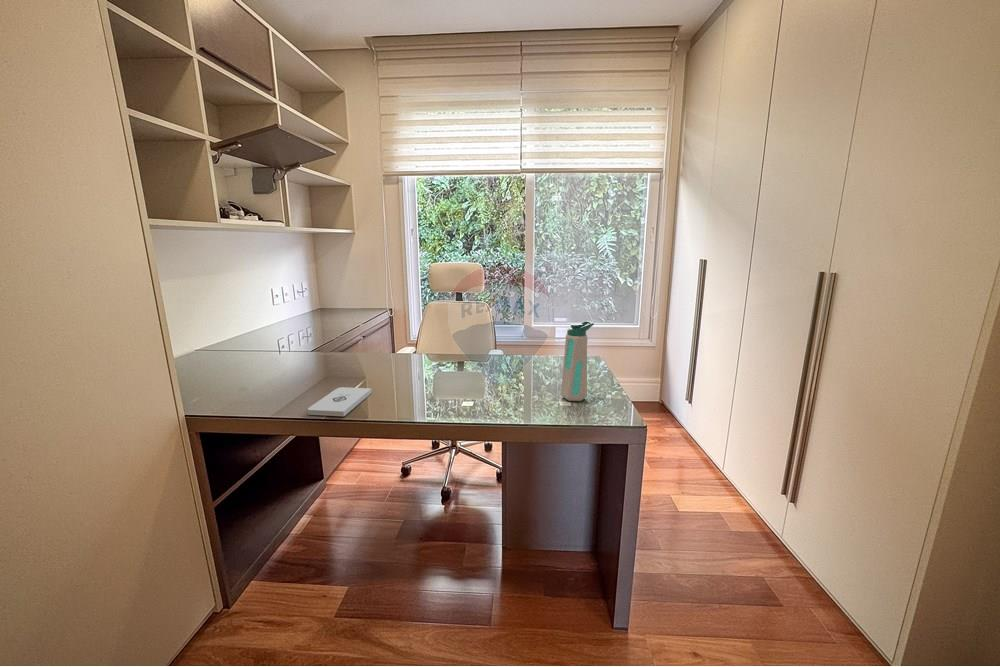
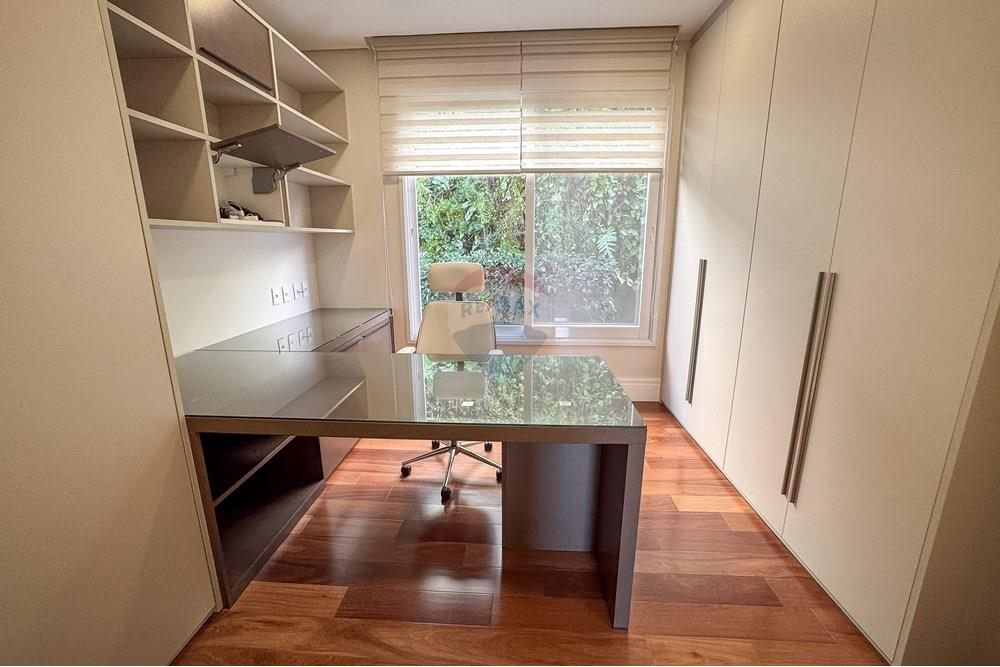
- notepad [307,386,373,417]
- water bottle [560,320,595,402]
